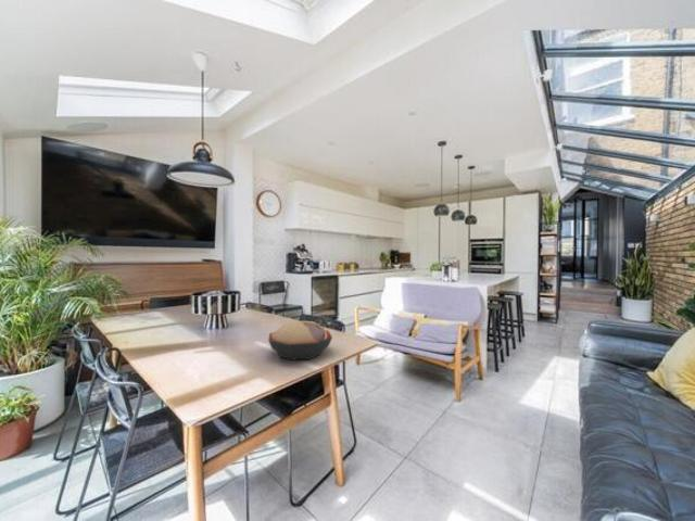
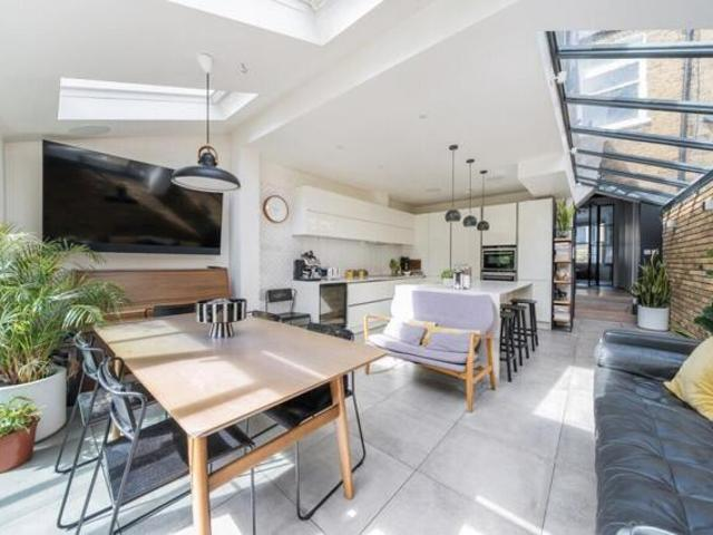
- decorative bowl [267,320,333,361]
